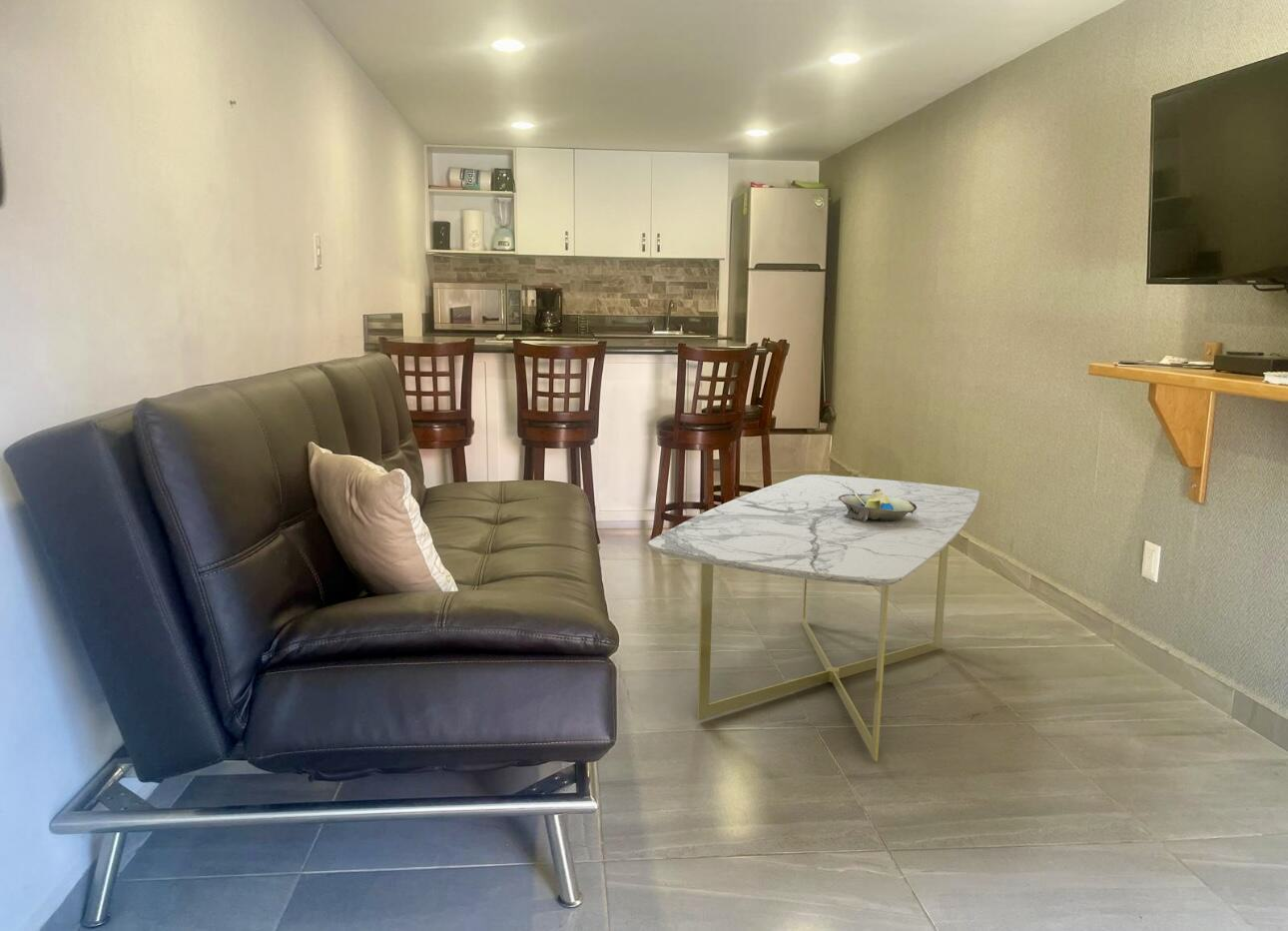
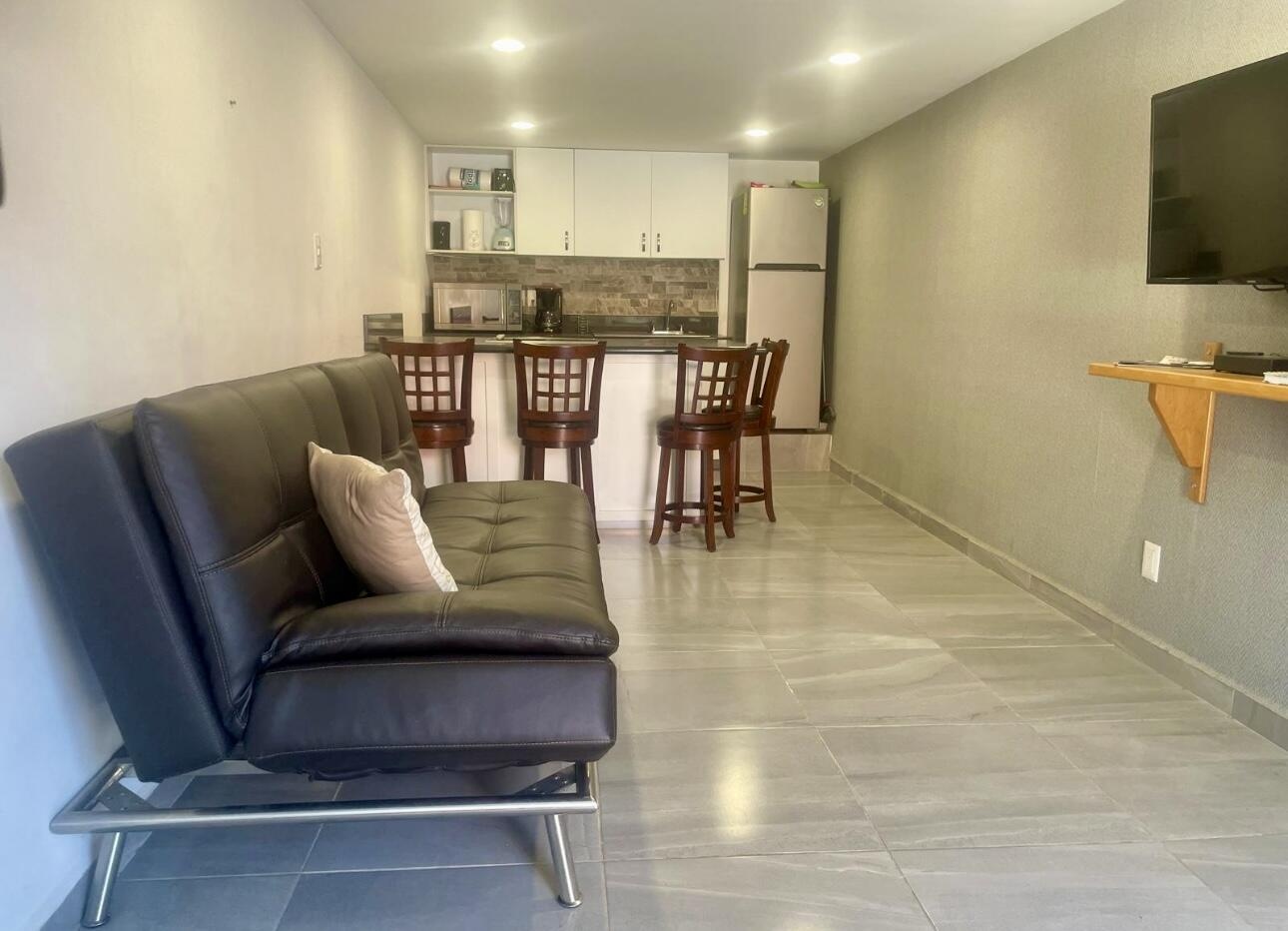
- coffee table [647,473,980,762]
- decorative bowl [839,484,917,521]
